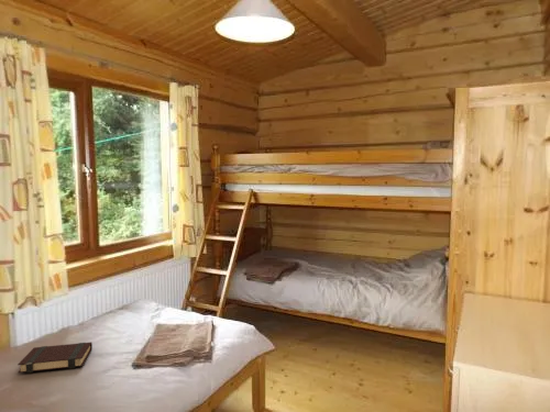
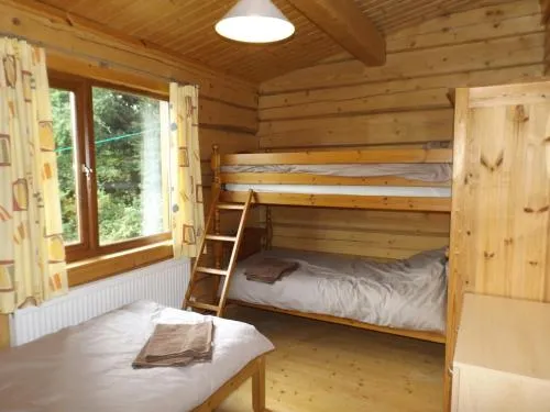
- book [16,342,94,374]
